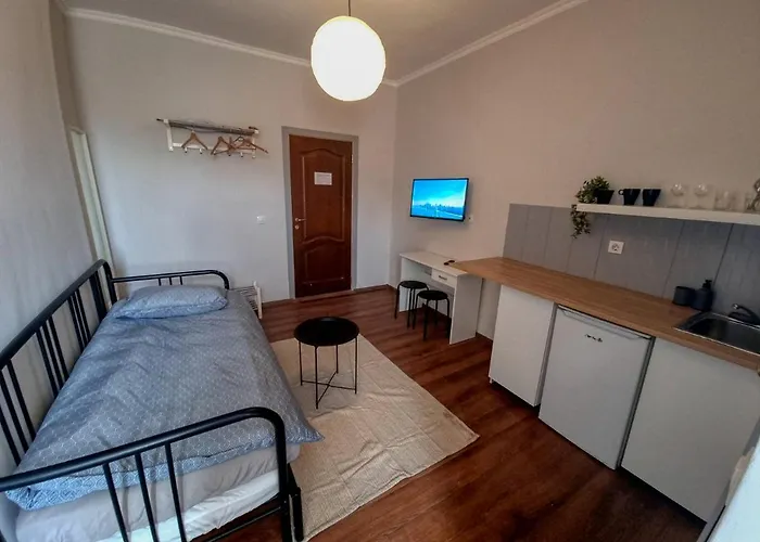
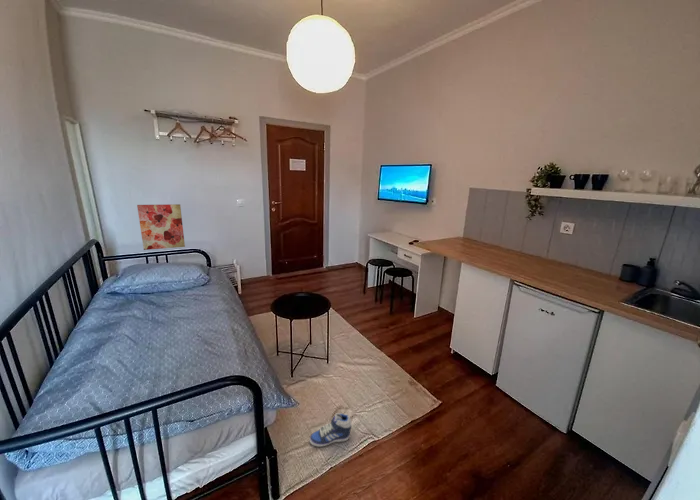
+ sneaker [309,412,352,448]
+ wall art [136,203,186,251]
